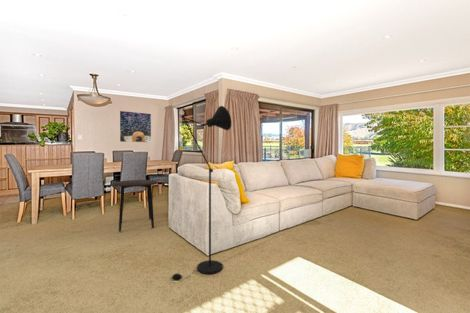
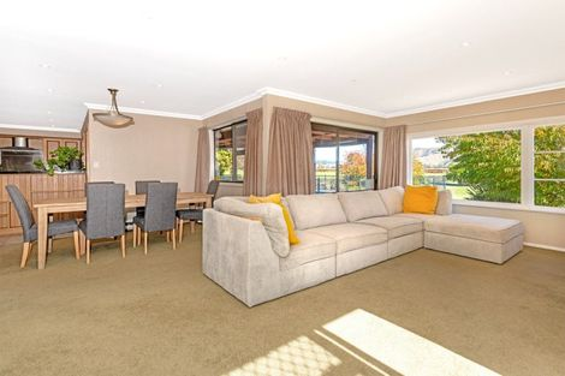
- side table [113,179,159,233]
- floor lamp [170,105,233,282]
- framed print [119,110,152,144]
